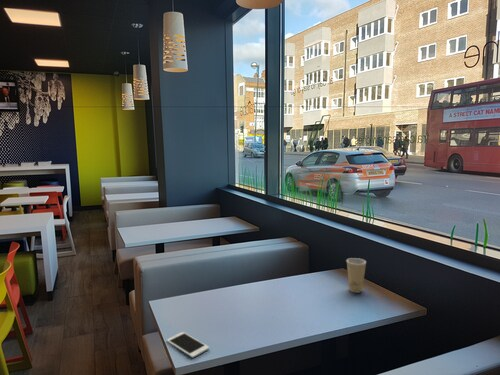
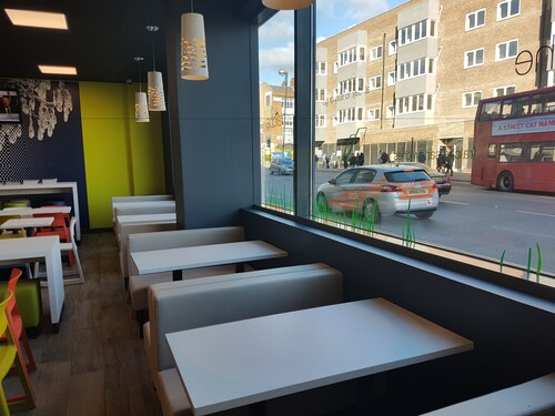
- cell phone [166,331,210,359]
- paper cup [345,257,367,294]
